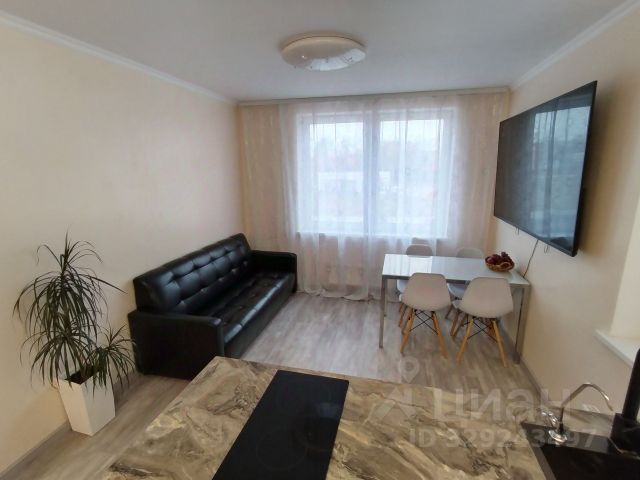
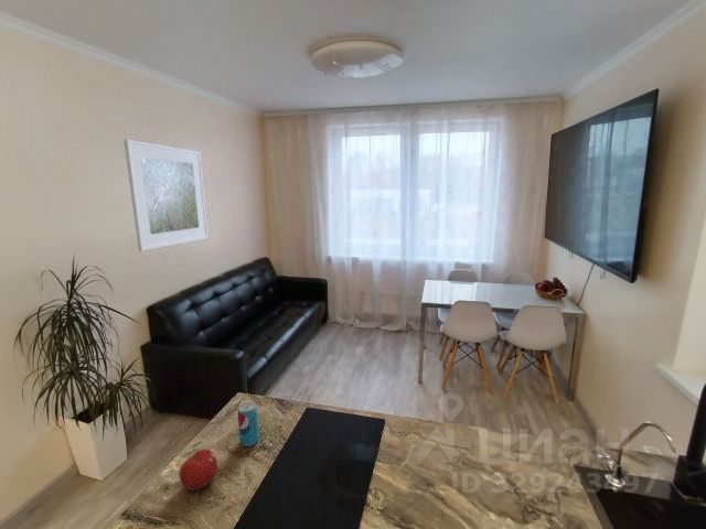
+ beverage can [237,401,260,447]
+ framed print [122,138,210,252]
+ fruit [178,447,218,492]
